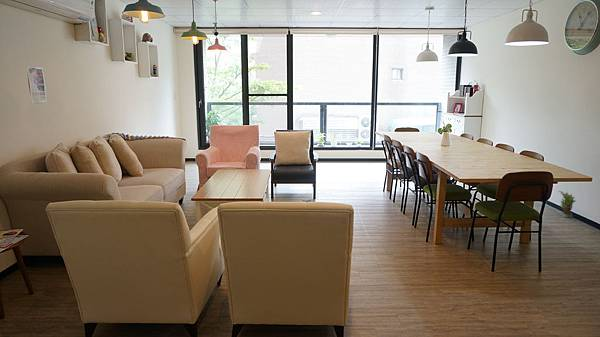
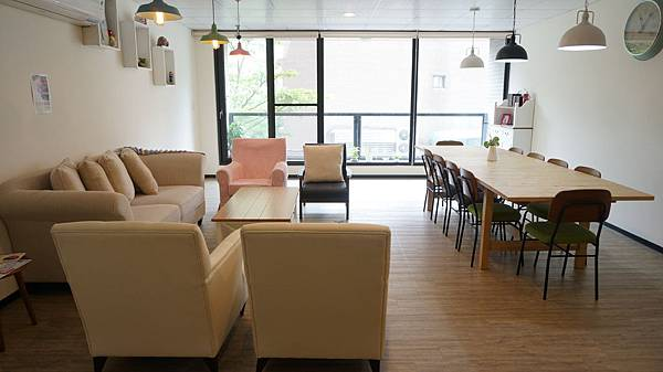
- potted plant [558,190,577,219]
